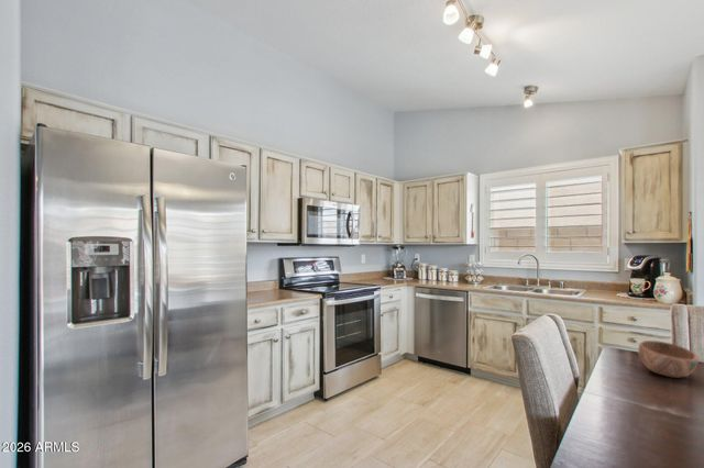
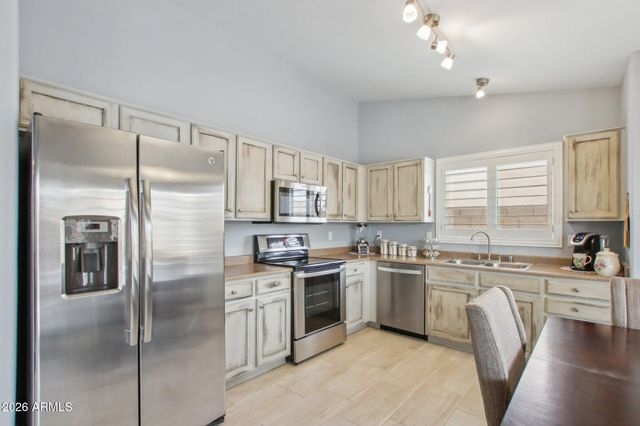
- bowl [637,339,700,379]
